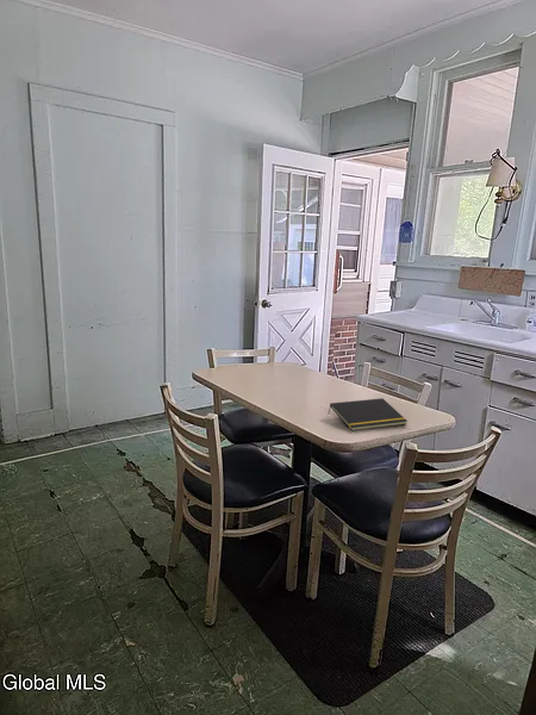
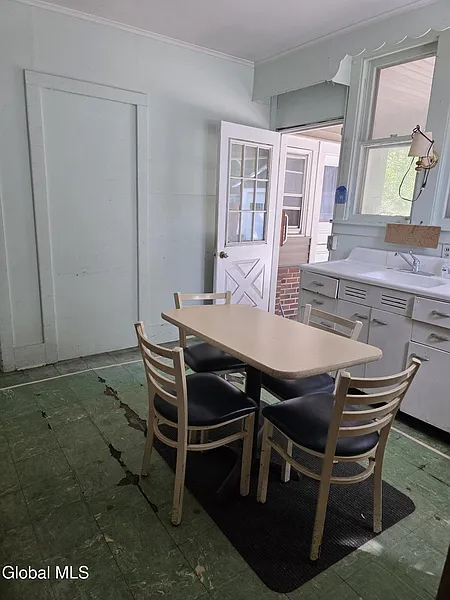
- notepad [328,397,409,431]
